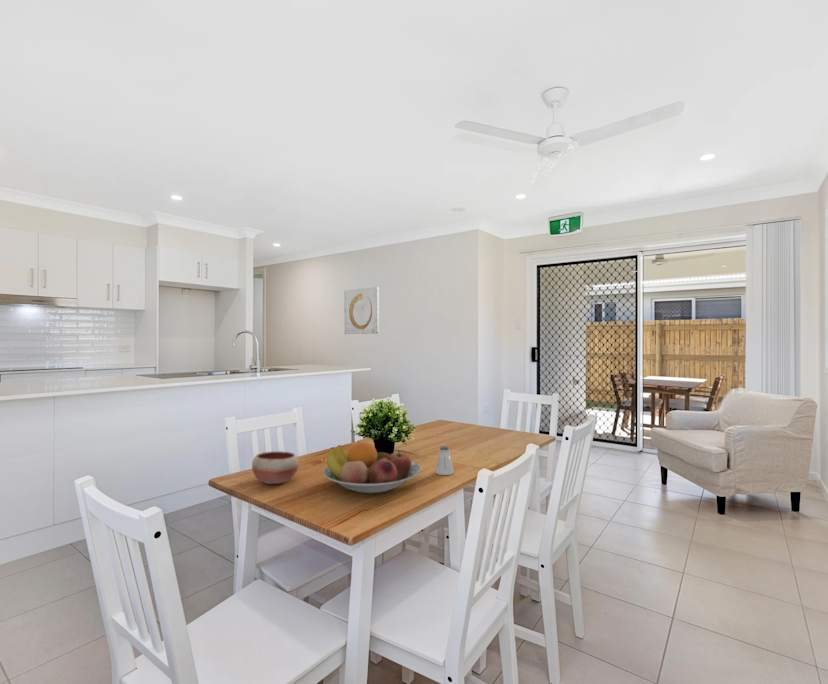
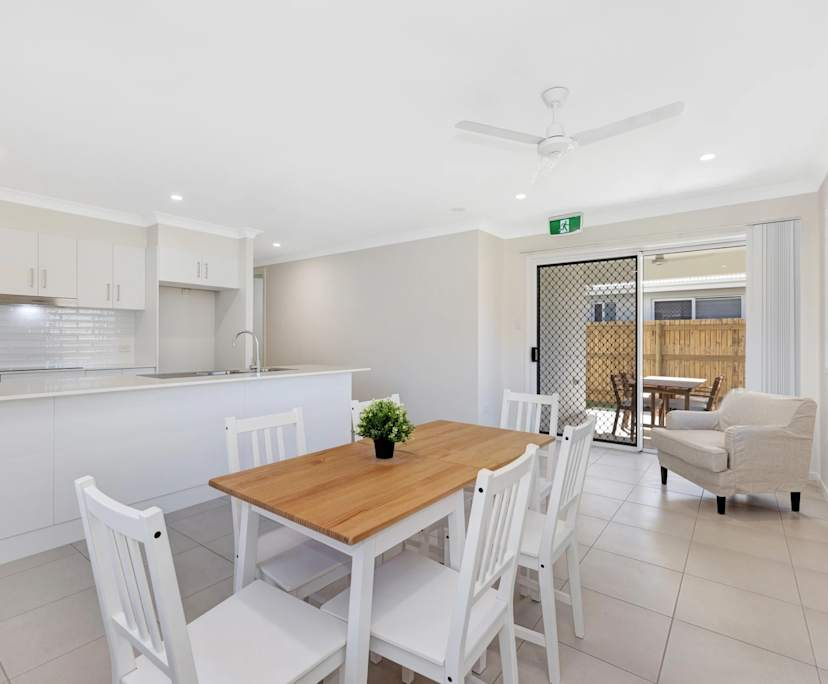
- fruit bowl [322,442,422,494]
- wall art [343,286,380,335]
- saltshaker [434,445,455,476]
- bowl [251,450,299,485]
